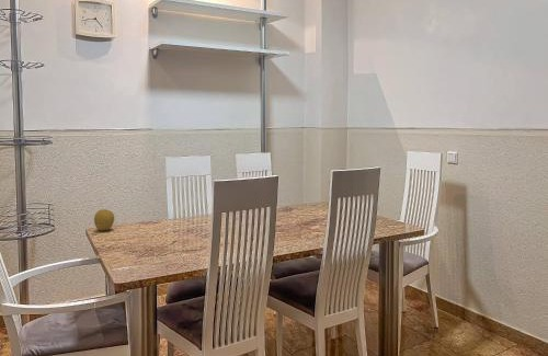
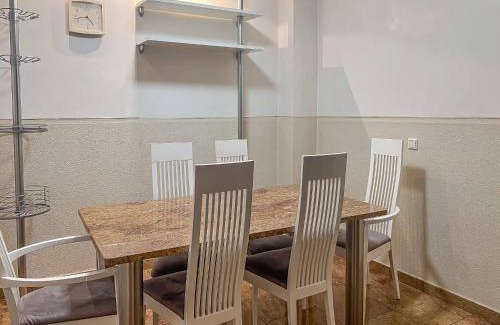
- fruit [93,208,115,231]
